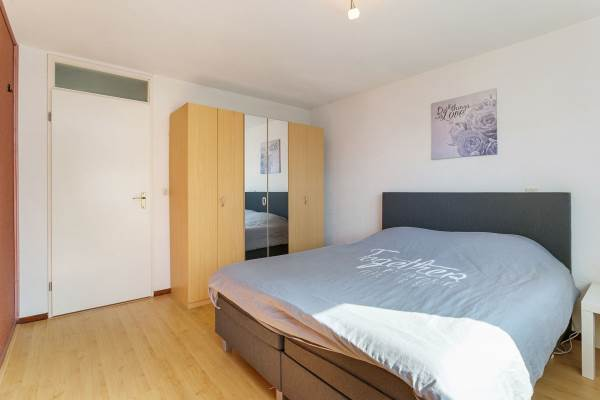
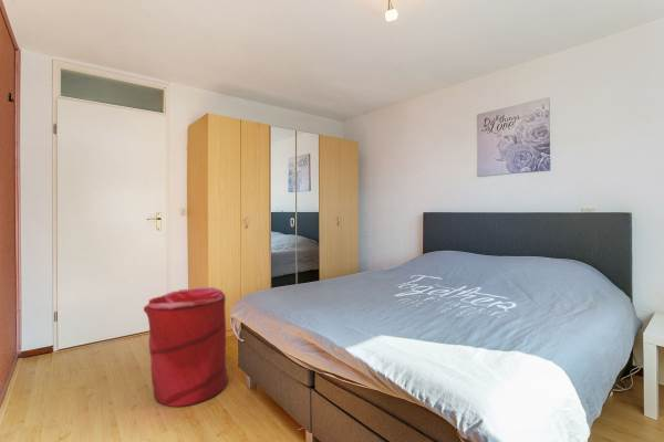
+ laundry hamper [143,286,229,408]
